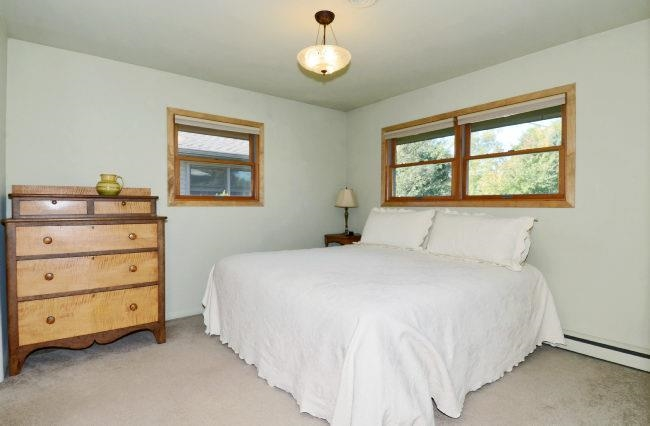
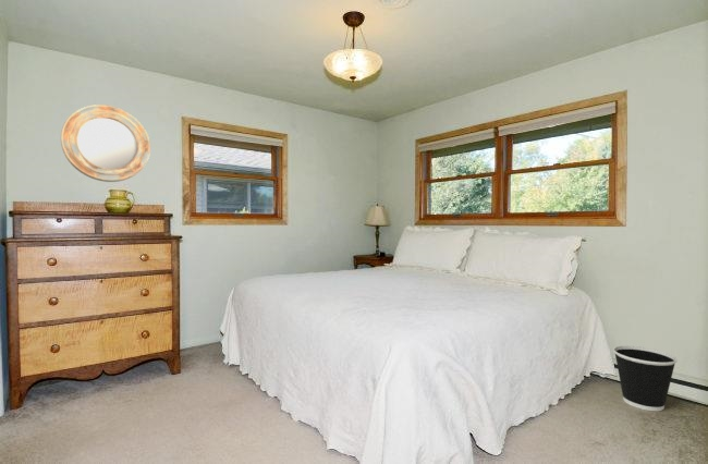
+ home mirror [60,103,151,183]
+ wastebasket [612,345,678,412]
